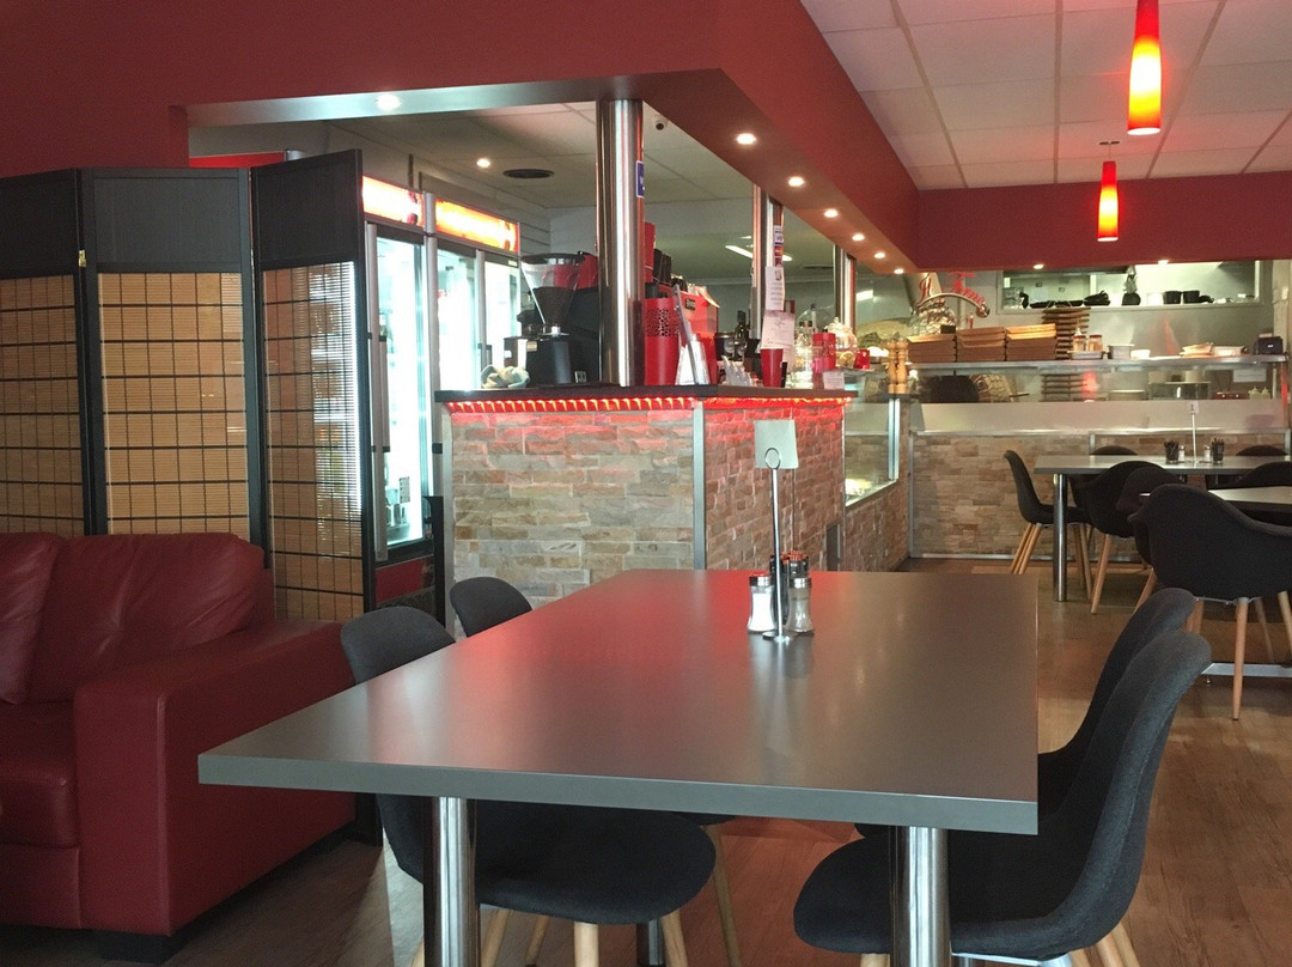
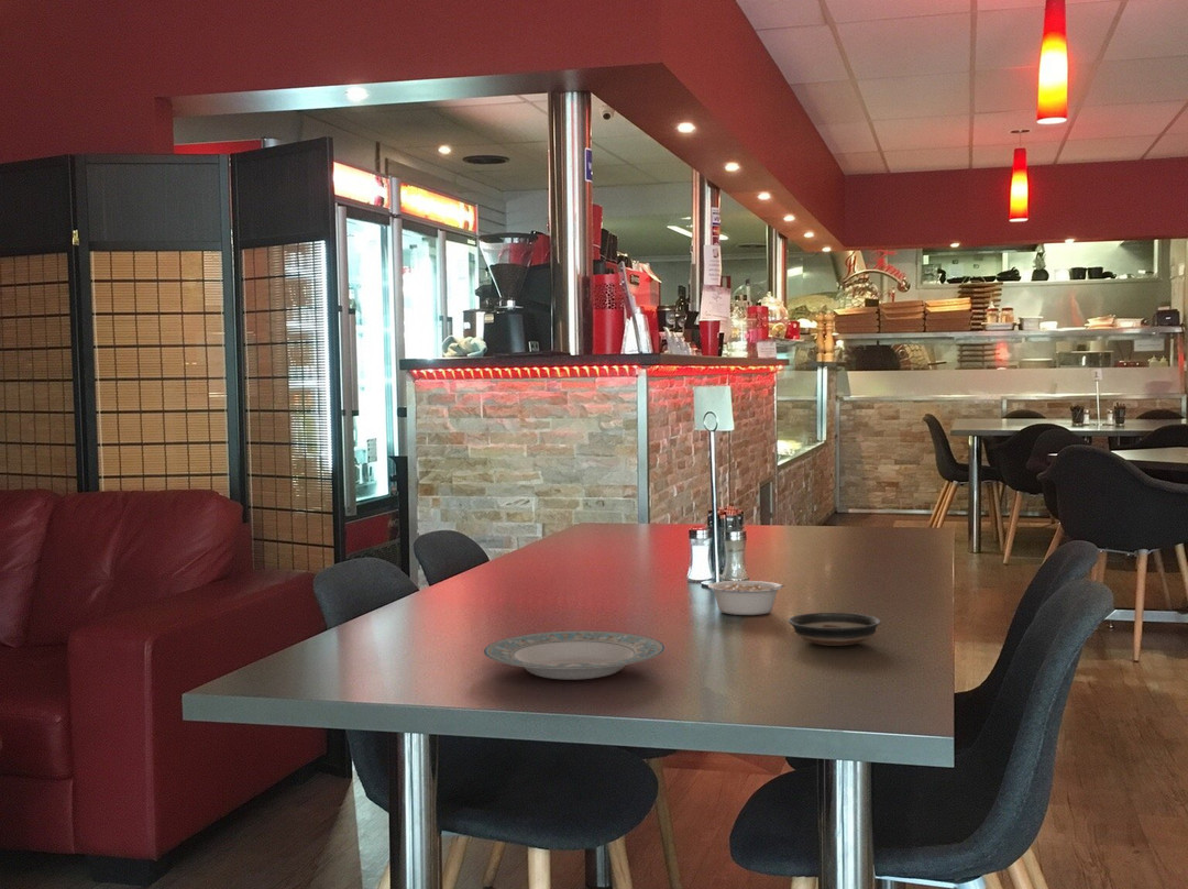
+ legume [707,580,787,616]
+ plate [483,629,666,681]
+ saucer [787,612,882,647]
